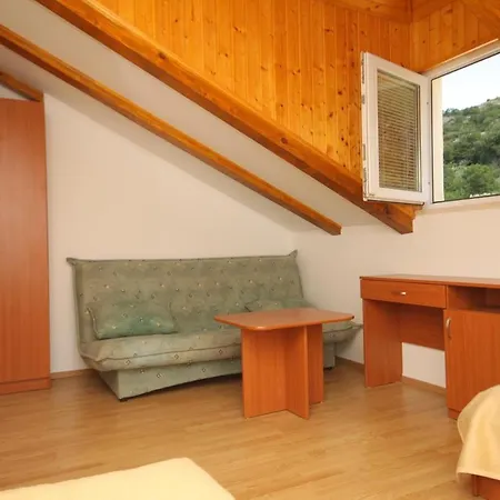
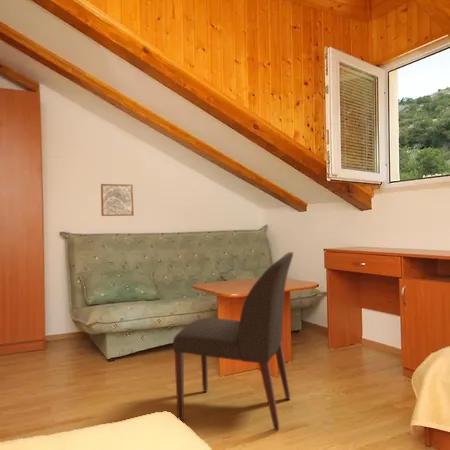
+ chair [172,251,294,430]
+ wall art [100,183,135,217]
